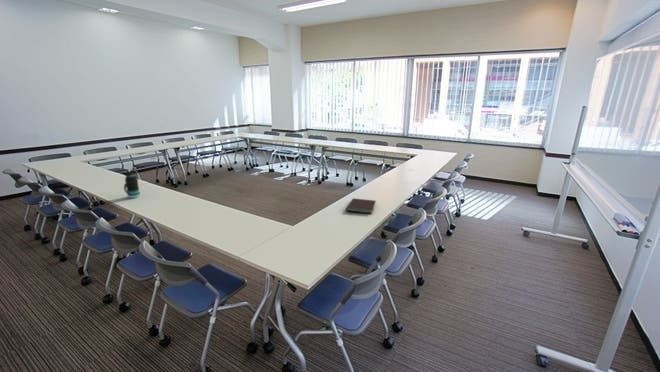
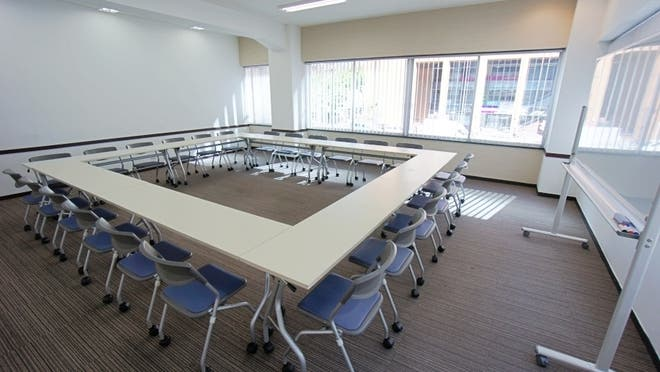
- notebook [345,197,377,215]
- bottle [123,168,141,199]
